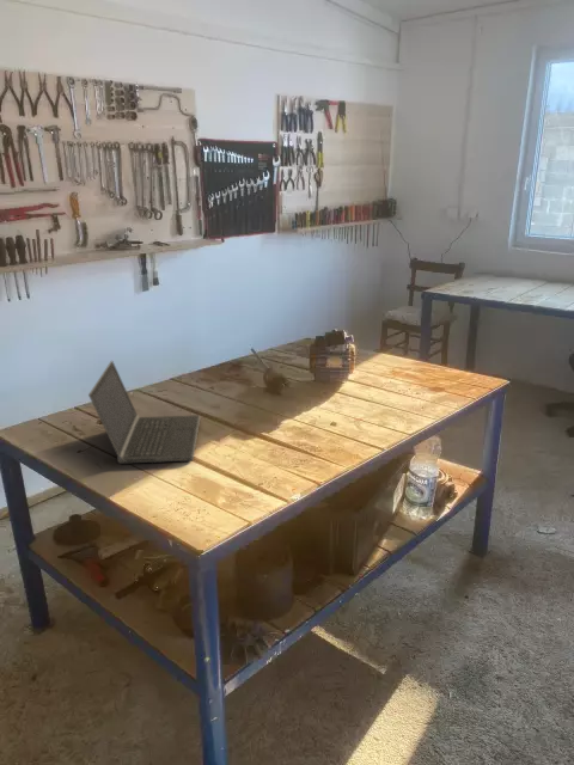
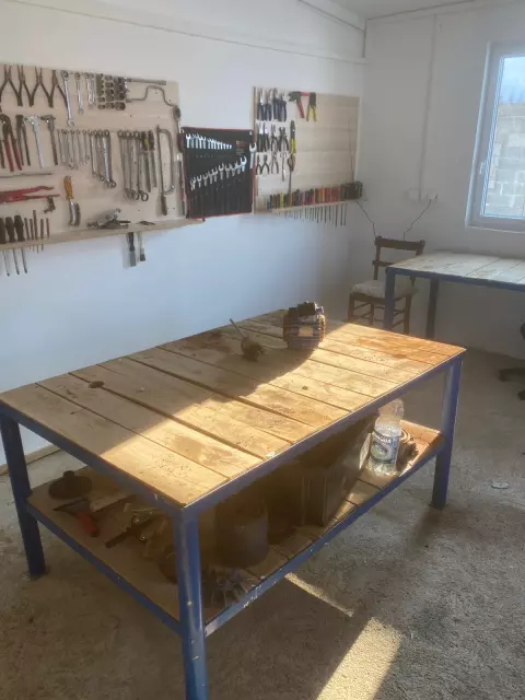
- laptop computer [87,360,201,464]
